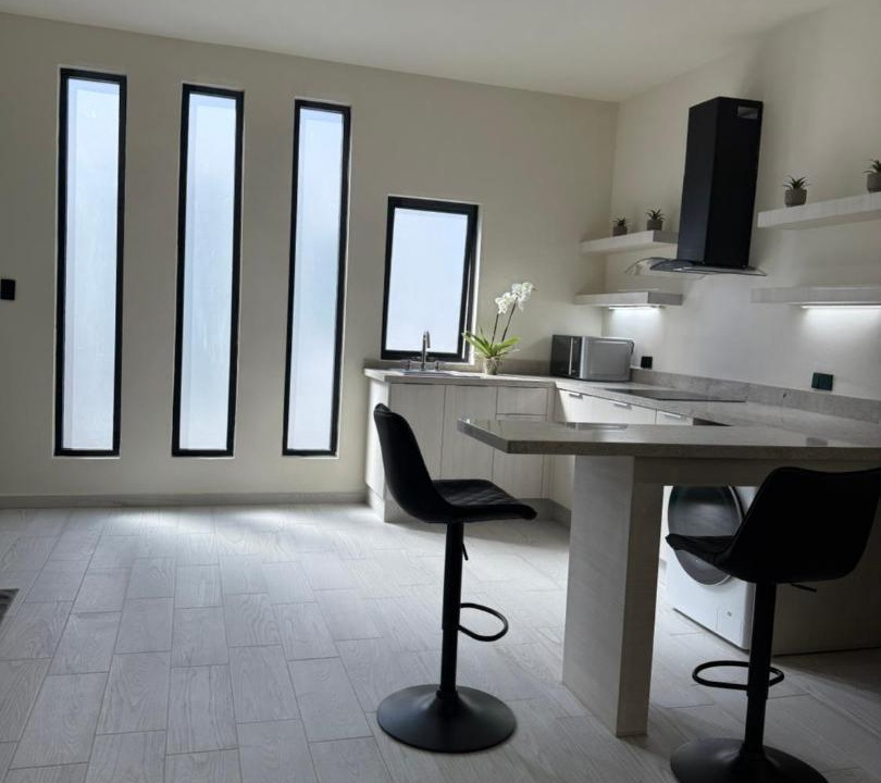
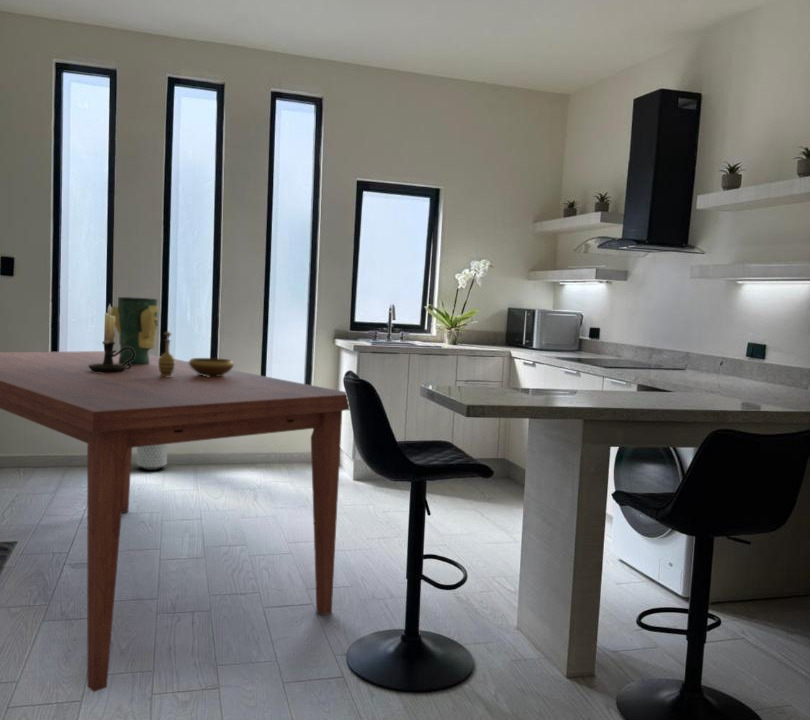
+ dining table [0,350,351,693]
+ vase [111,296,159,365]
+ candle holder [89,303,135,373]
+ planter [136,444,168,471]
+ decorative bowl [158,331,235,377]
